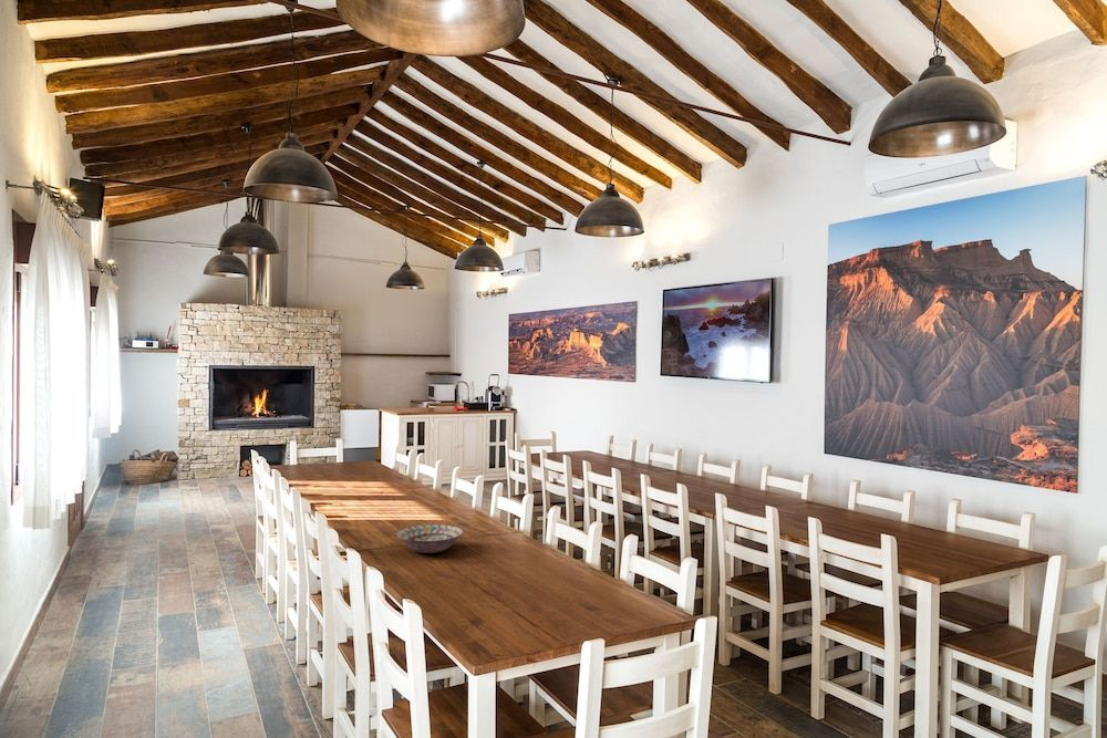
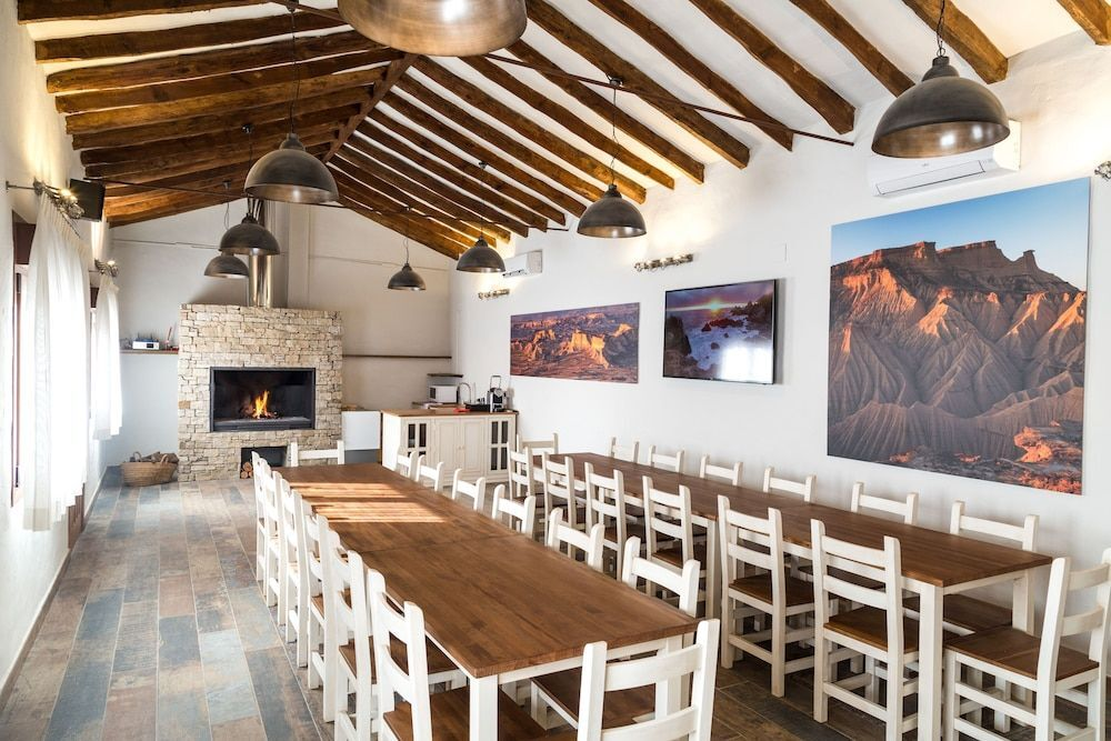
- decorative bowl [395,523,464,554]
